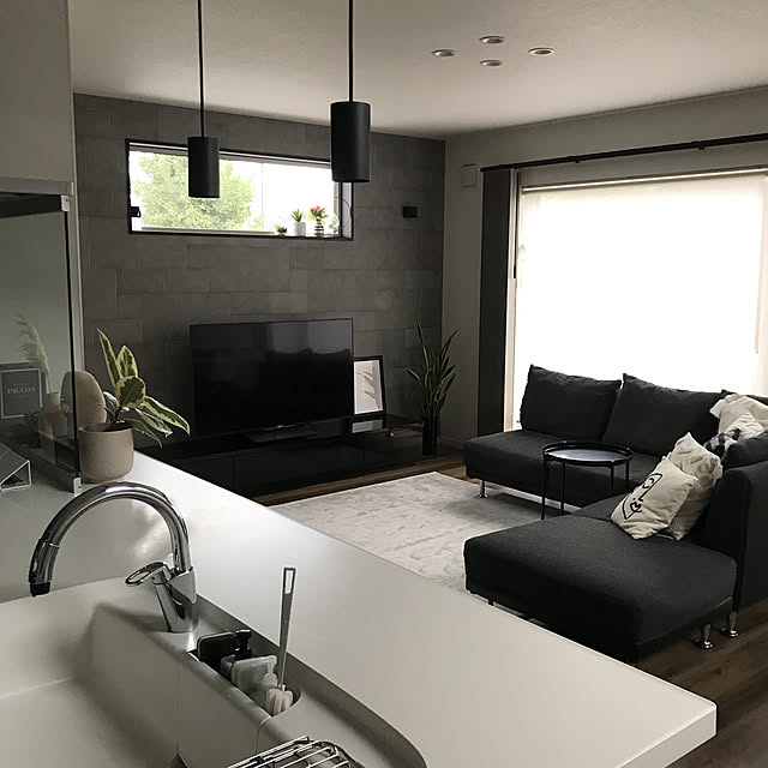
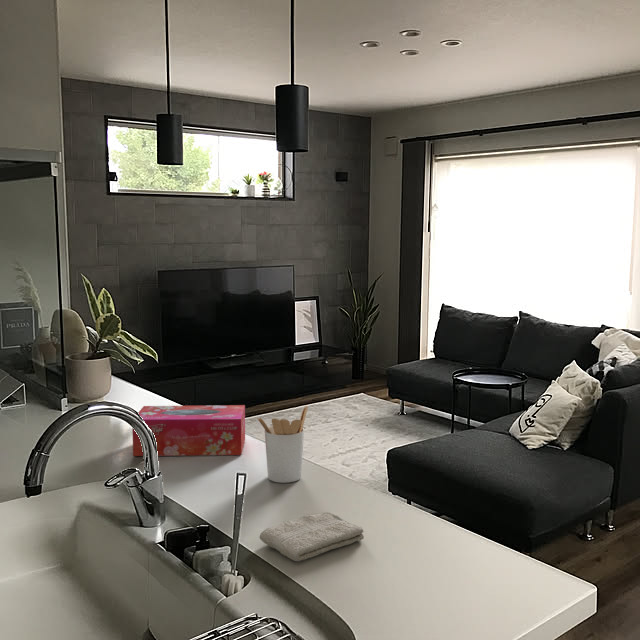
+ washcloth [258,511,365,563]
+ utensil holder [256,405,309,484]
+ tissue box [131,404,246,457]
